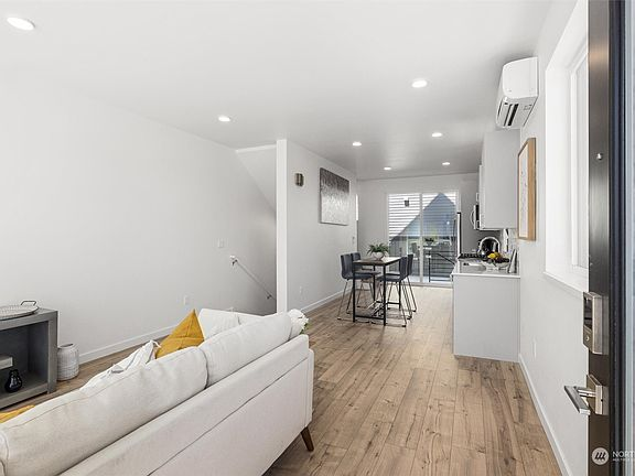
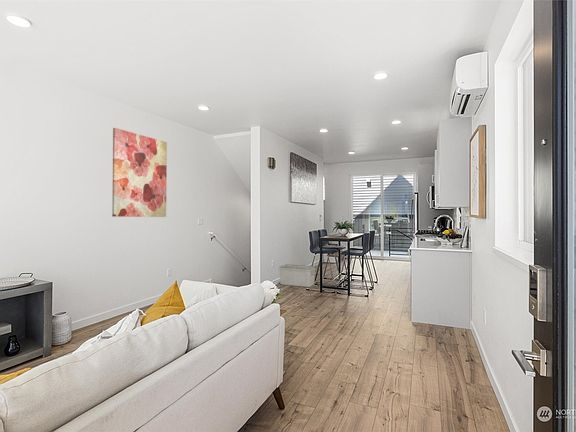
+ wall art [111,127,168,218]
+ storage bin [279,264,316,288]
